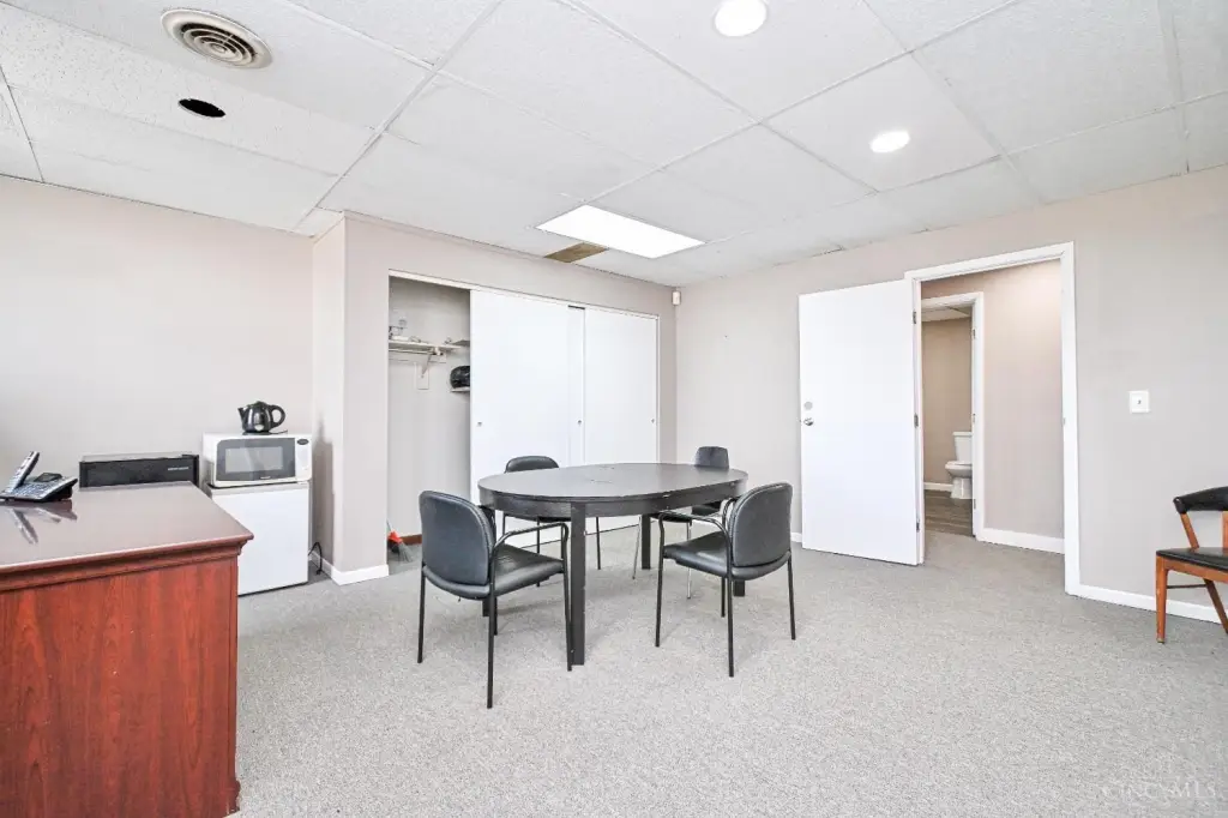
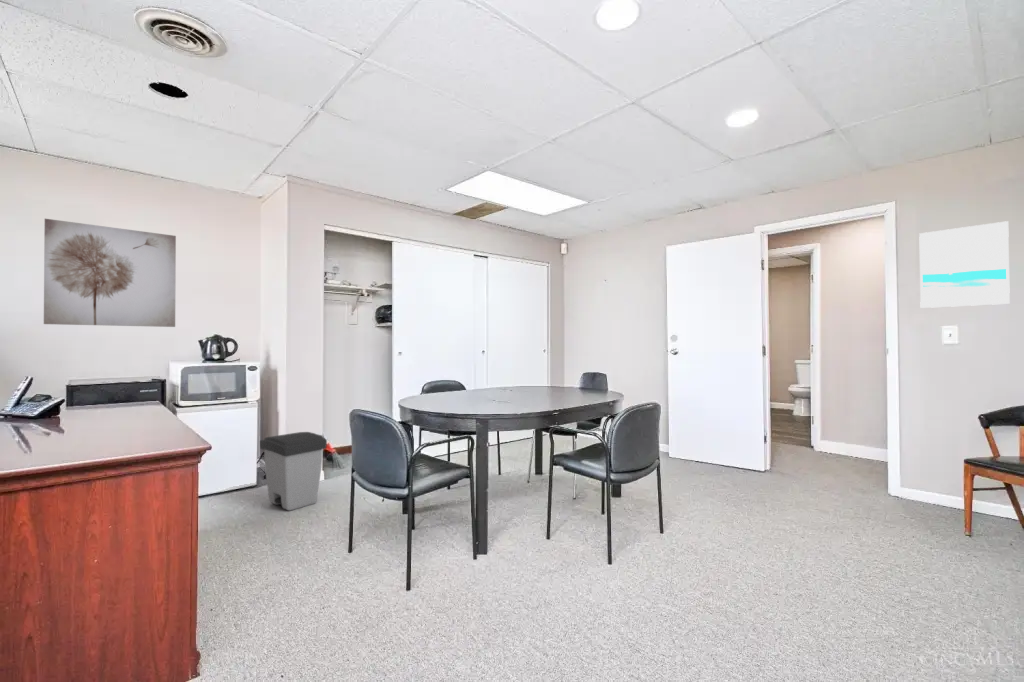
+ wall art [43,218,177,328]
+ wall art [918,220,1011,309]
+ trash can [259,431,328,512]
